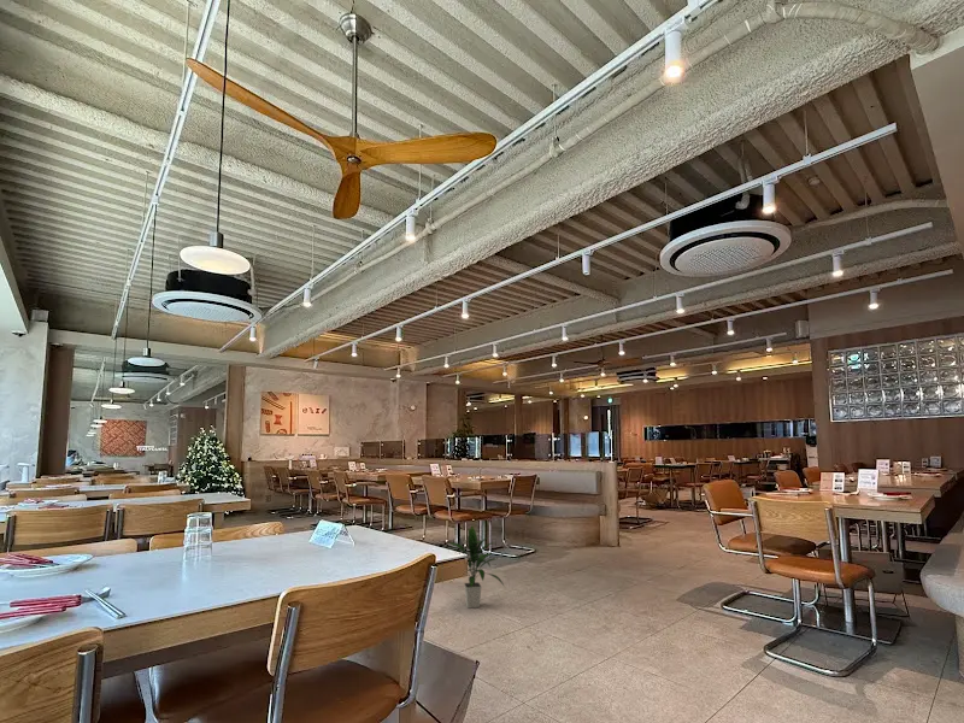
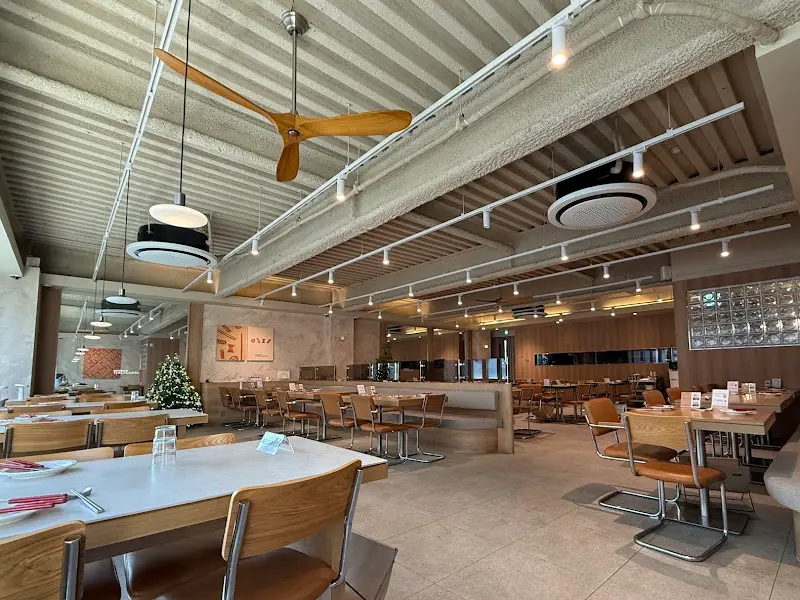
- indoor plant [446,524,506,610]
